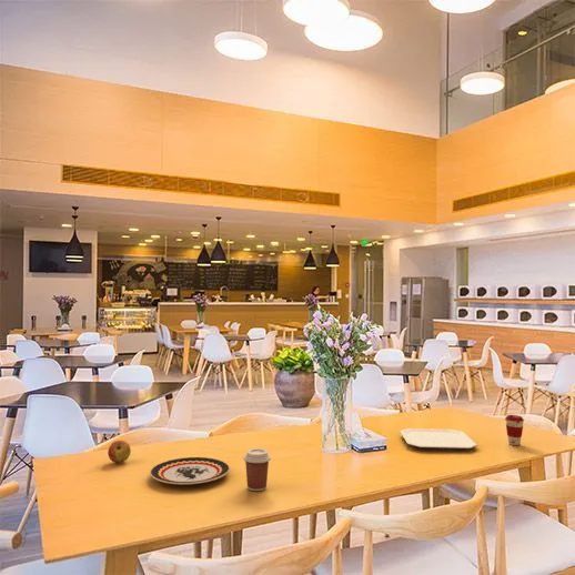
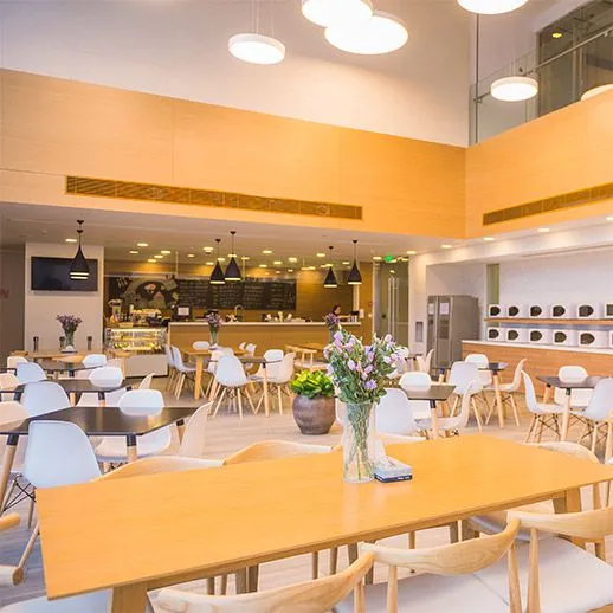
- plate [149,456,231,486]
- coffee cup [242,447,272,492]
- apple [107,440,132,464]
- plate [399,427,478,452]
- coffee cup [504,414,525,446]
